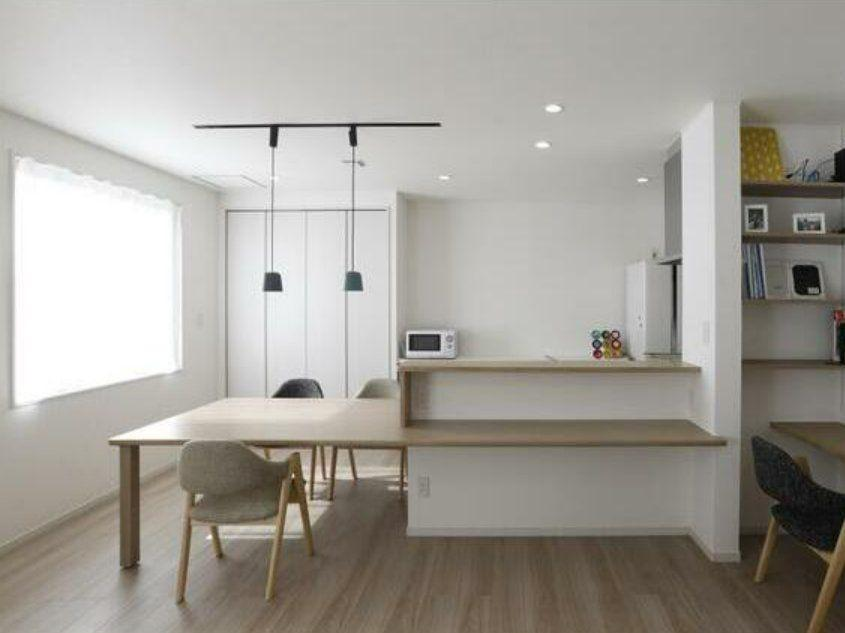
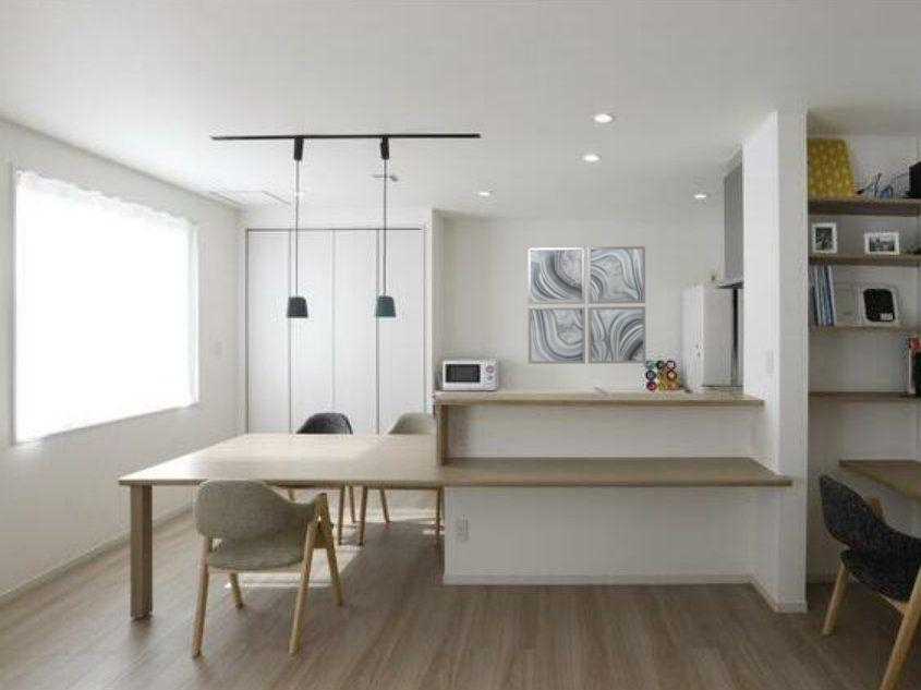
+ wall art [526,245,647,365]
